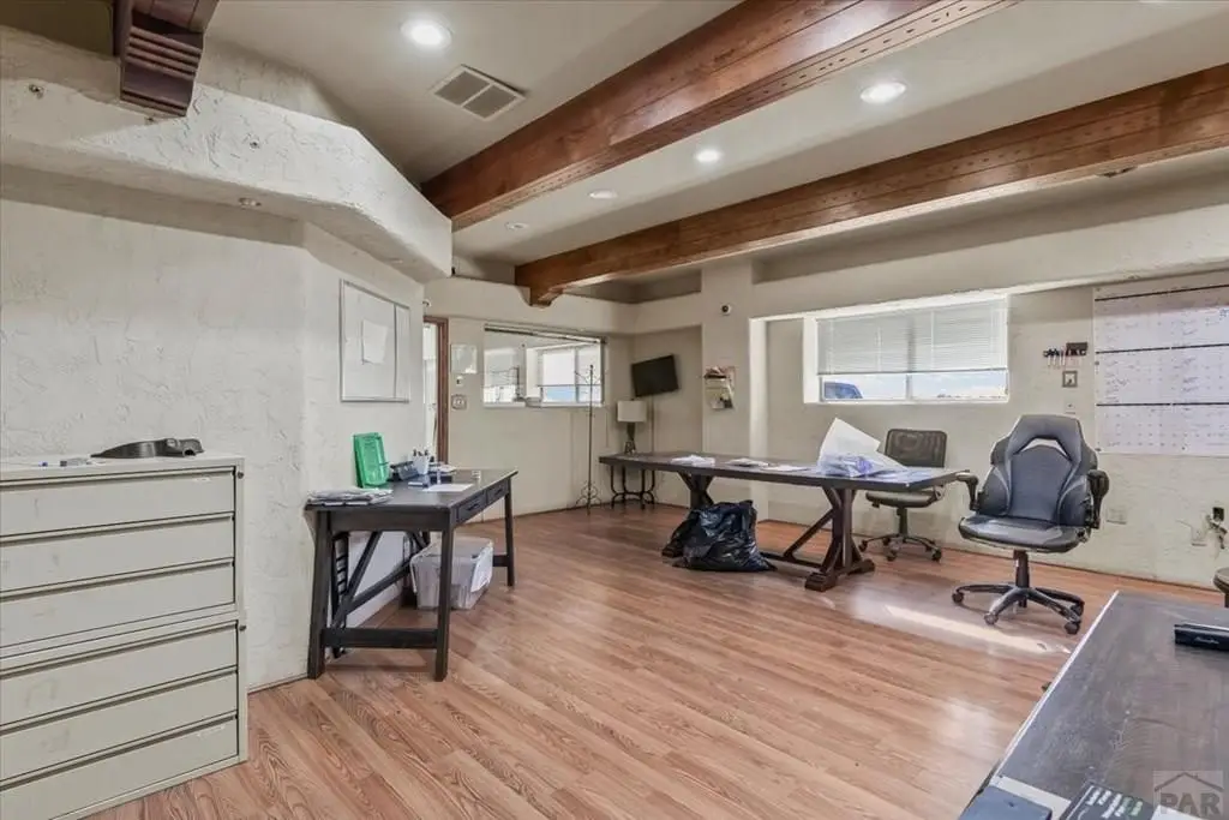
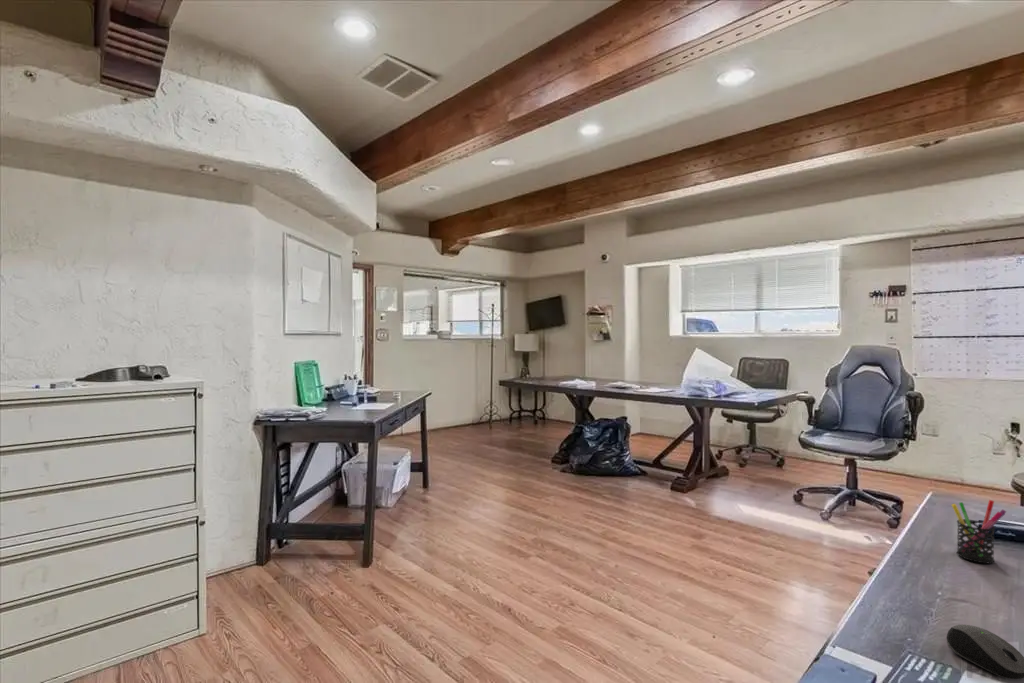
+ computer mouse [945,624,1024,680]
+ pen holder [951,499,1007,564]
